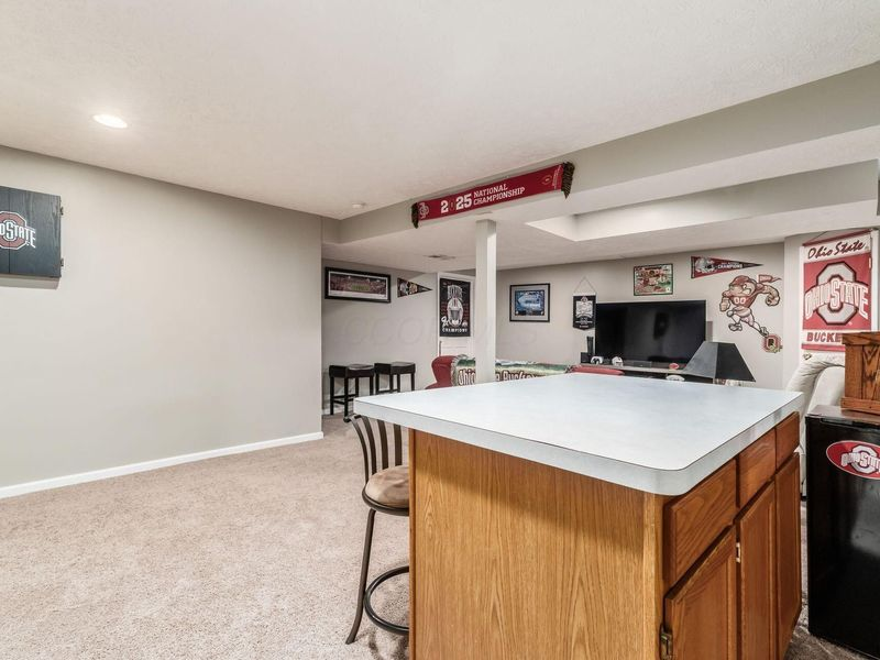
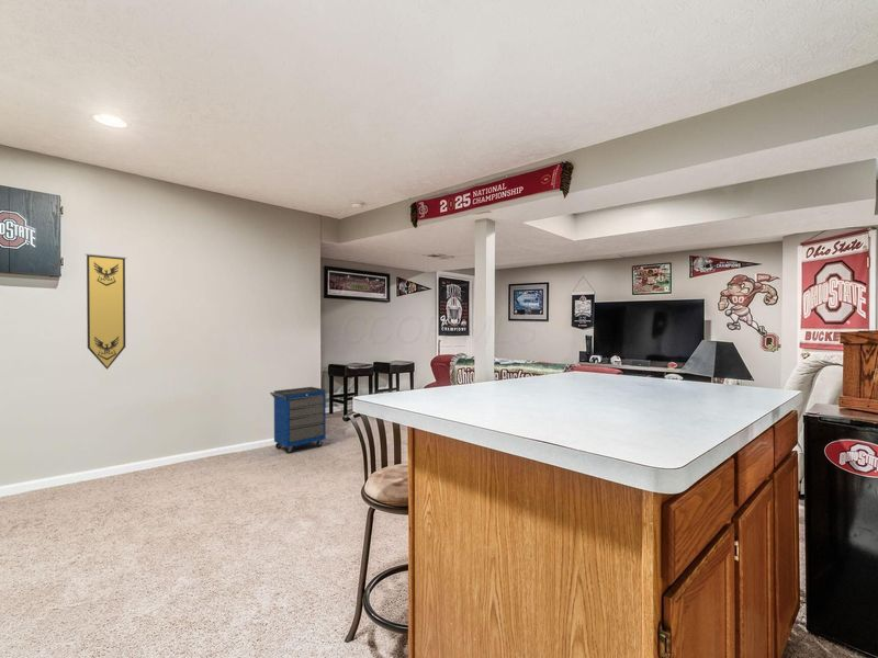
+ cabinet [269,386,327,454]
+ pennant [85,253,127,370]
